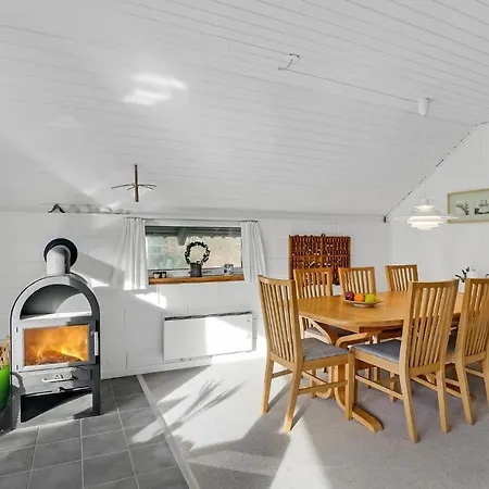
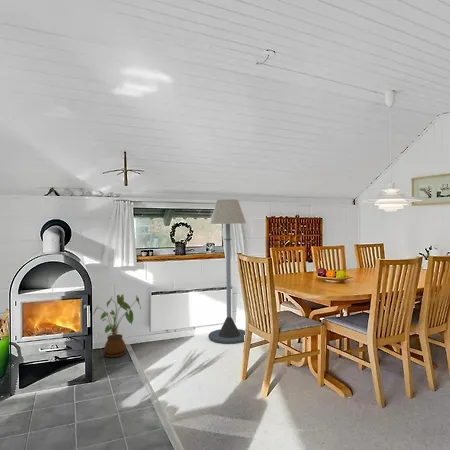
+ house plant [92,293,142,358]
+ floor lamp [207,198,247,345]
